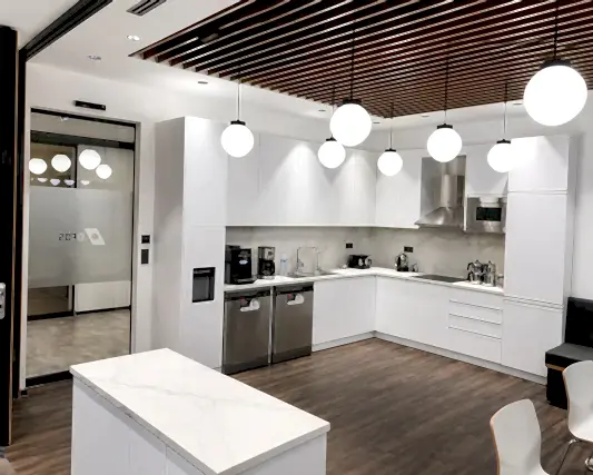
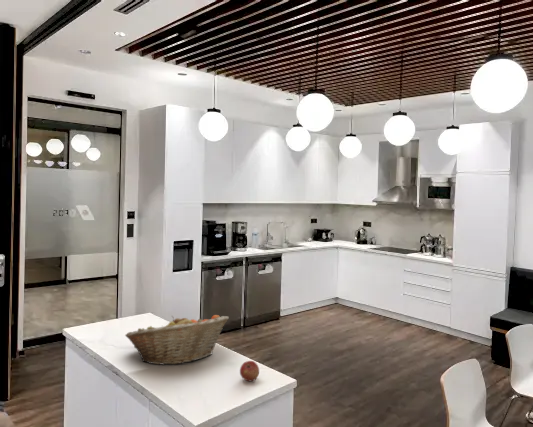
+ apple [239,360,260,382]
+ fruit basket [124,314,230,366]
